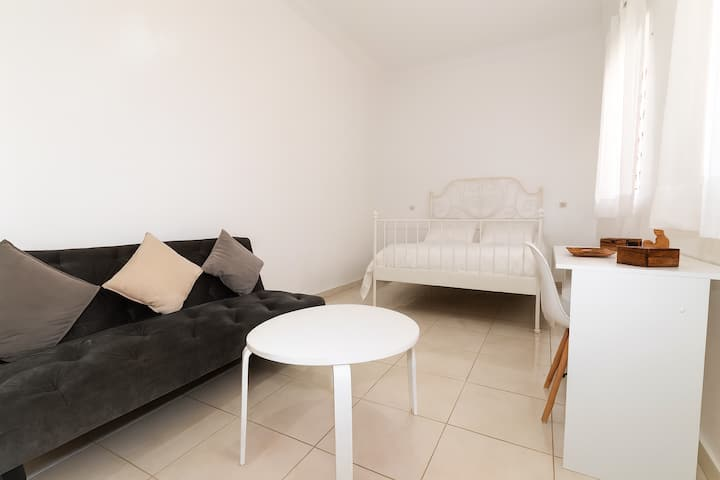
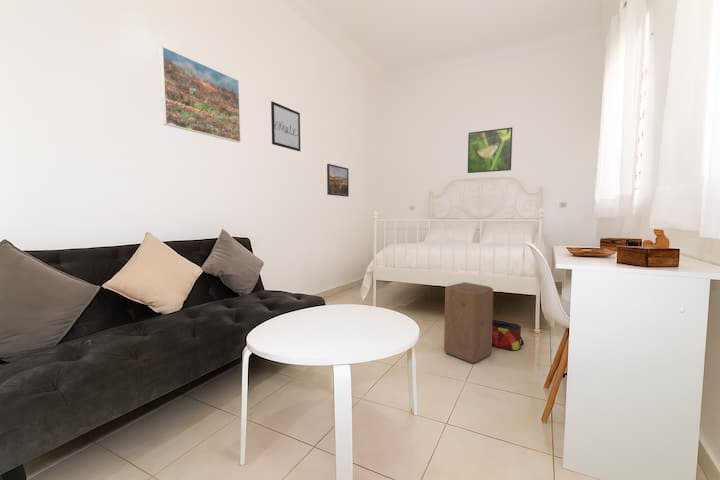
+ bag [492,318,525,352]
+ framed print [326,163,350,198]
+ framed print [467,126,513,174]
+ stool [443,281,494,364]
+ wall art [270,100,301,152]
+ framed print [158,45,242,143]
